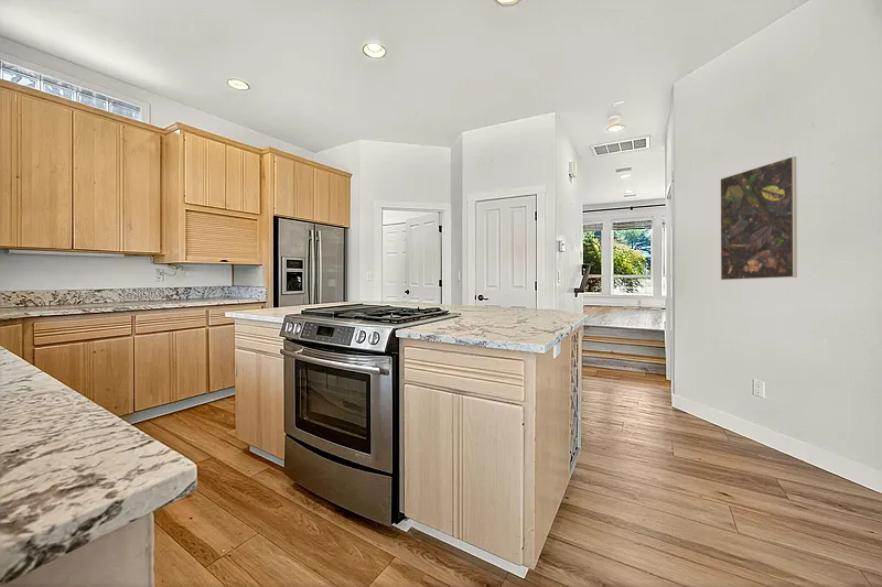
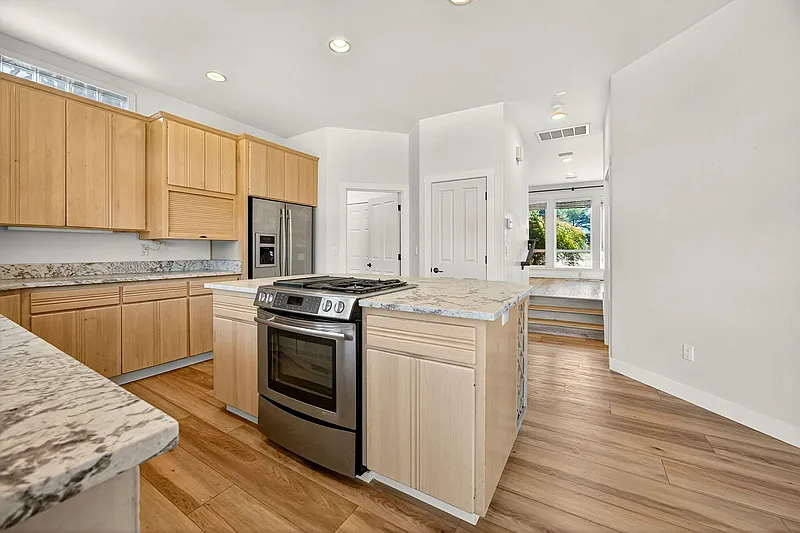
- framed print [719,155,798,281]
